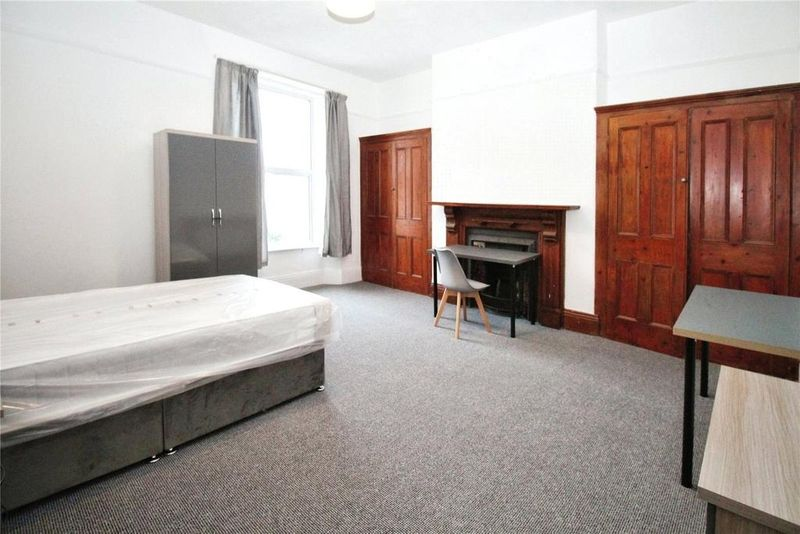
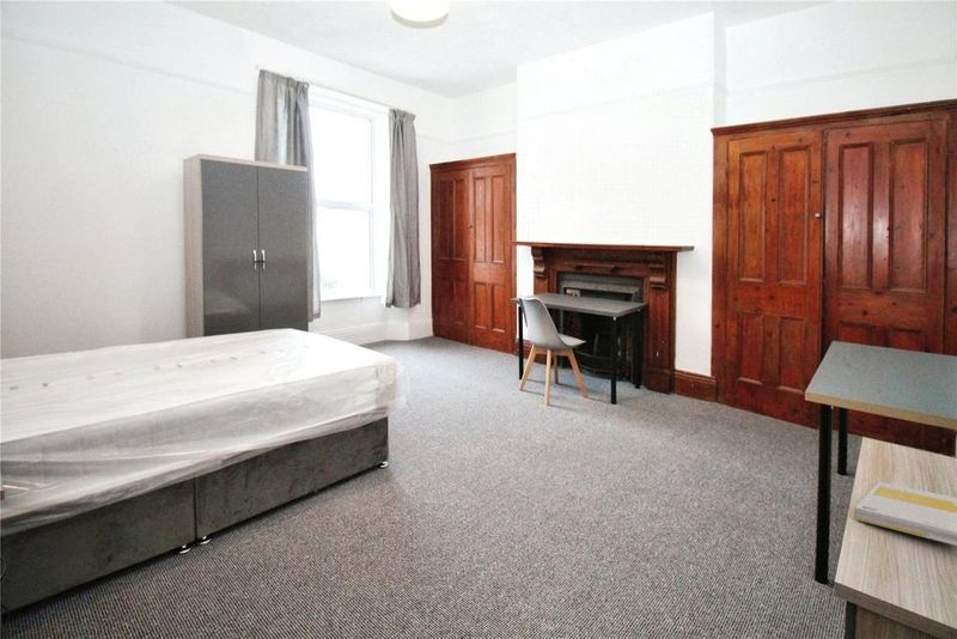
+ book [853,480,957,547]
